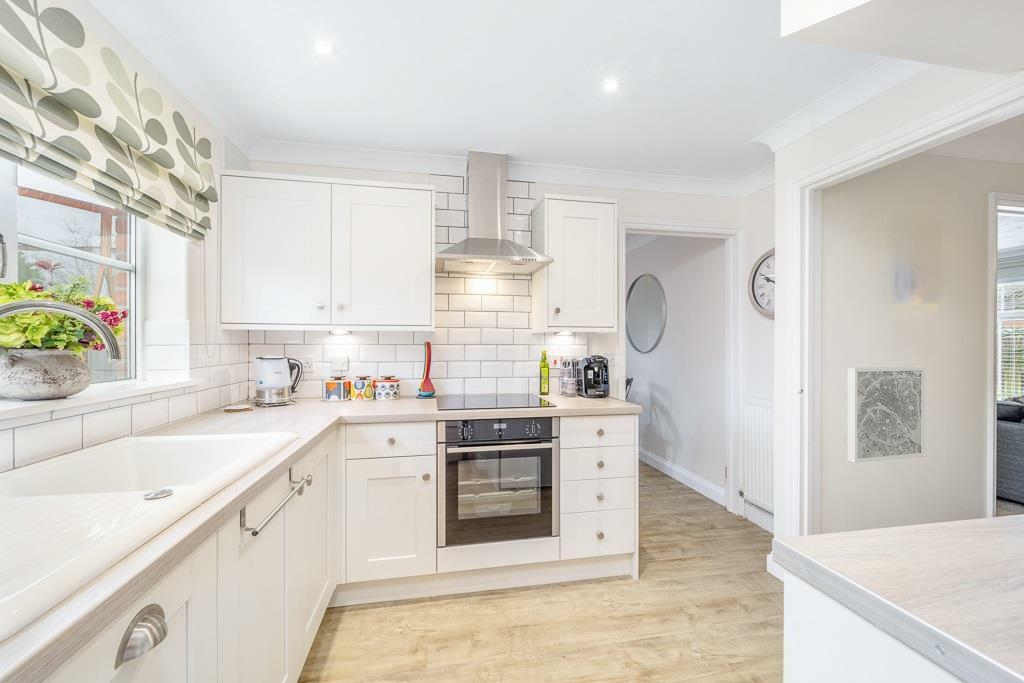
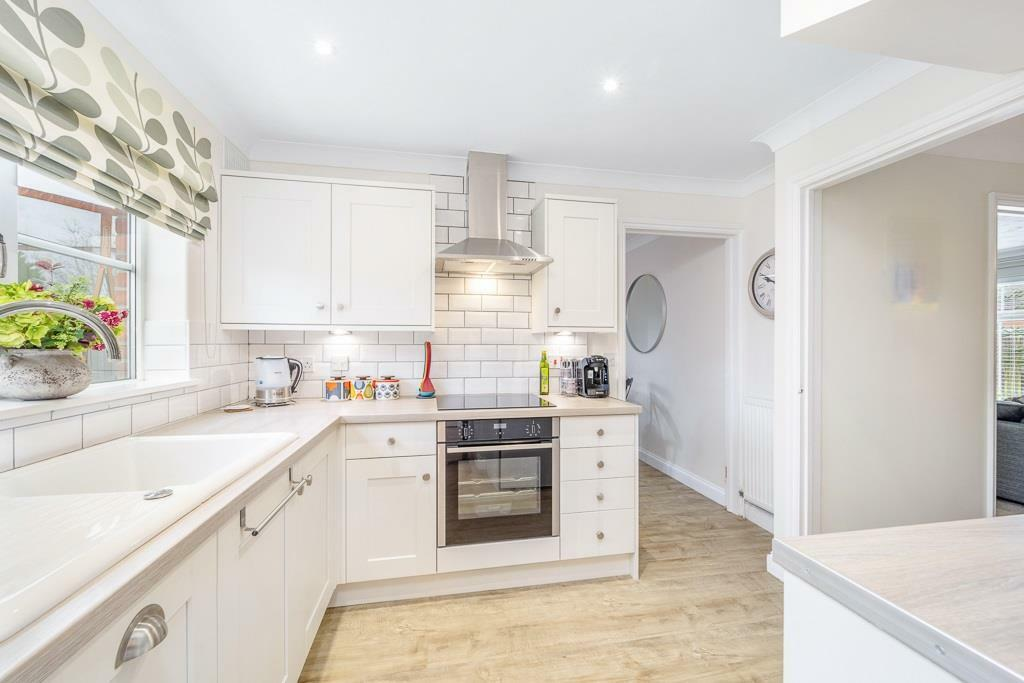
- wall art [847,366,926,464]
